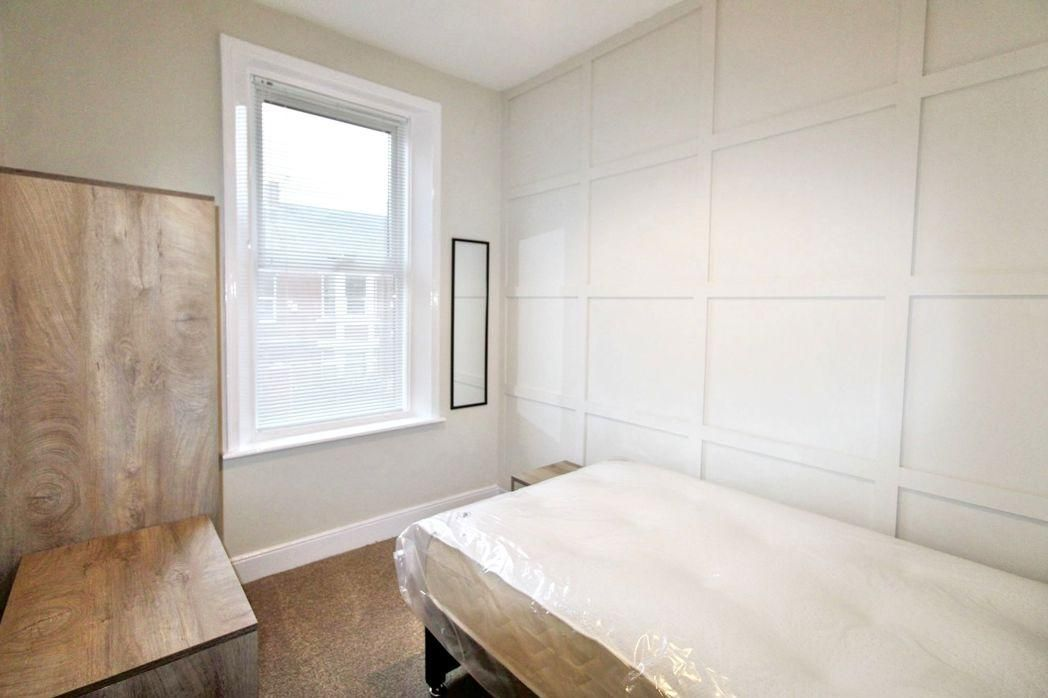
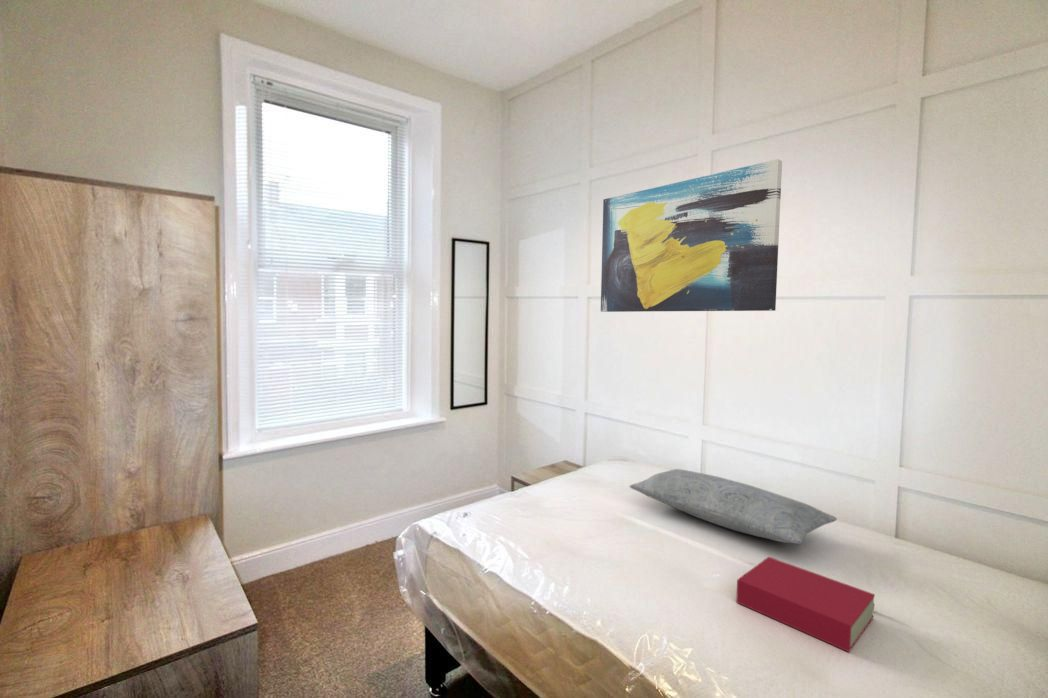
+ book [735,556,876,653]
+ pillow [629,468,838,545]
+ wall art [600,158,783,313]
